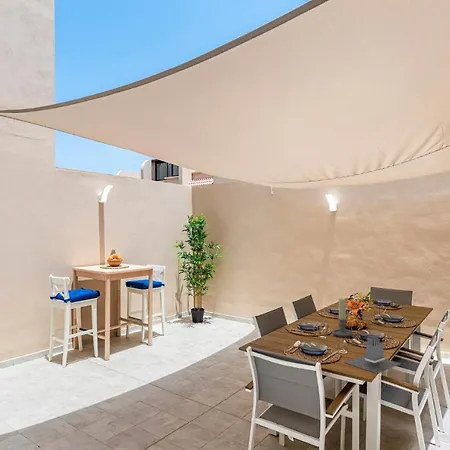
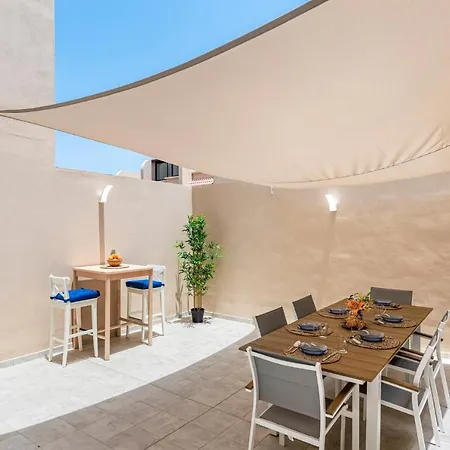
- candle holder [331,297,357,338]
- utensil holder [344,336,402,374]
